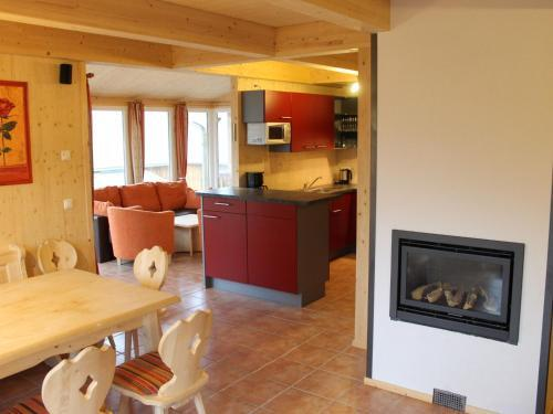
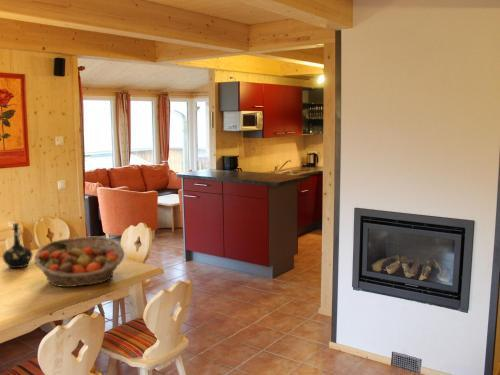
+ fruit basket [33,236,125,288]
+ bottle [2,222,34,269]
